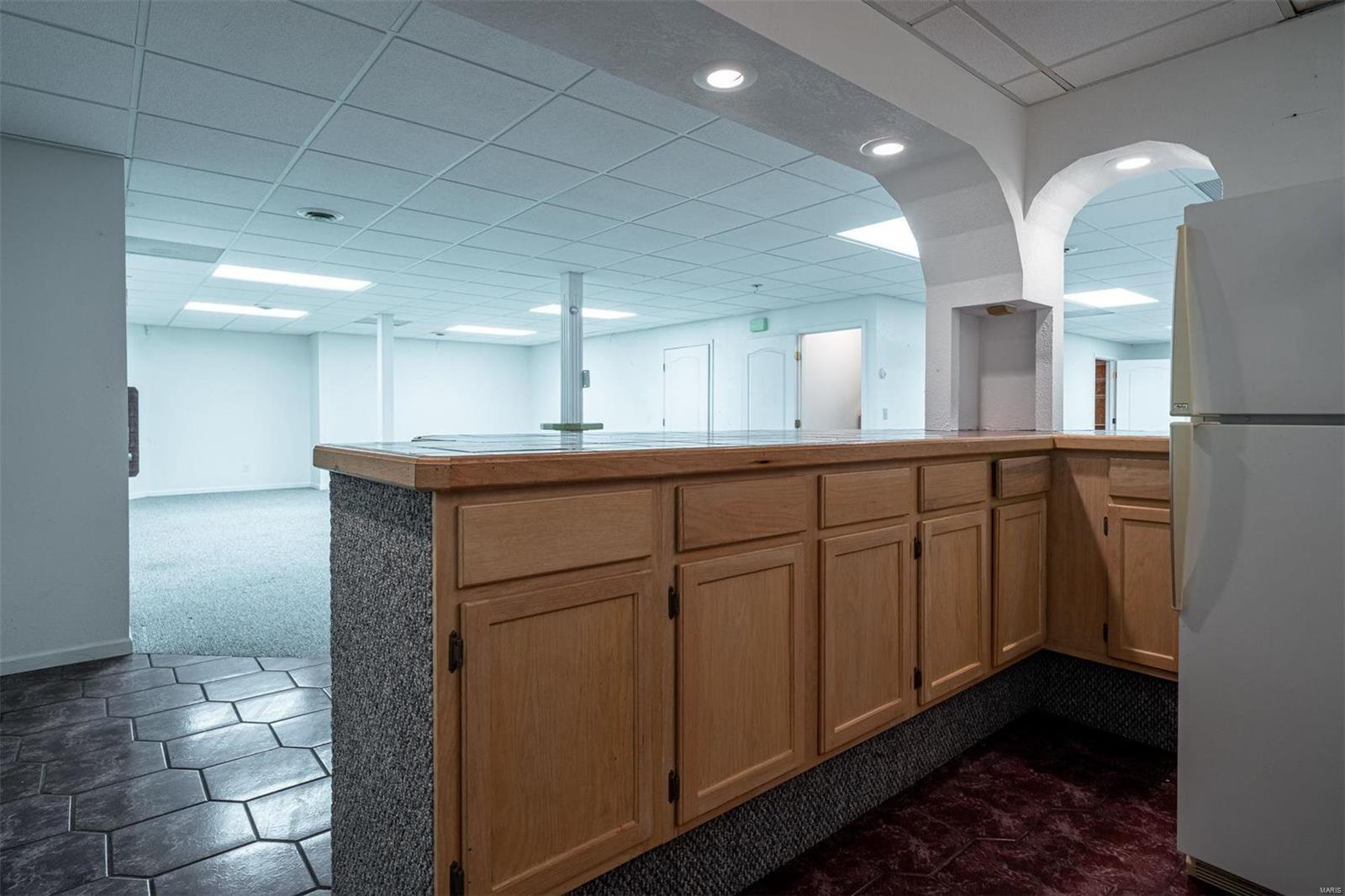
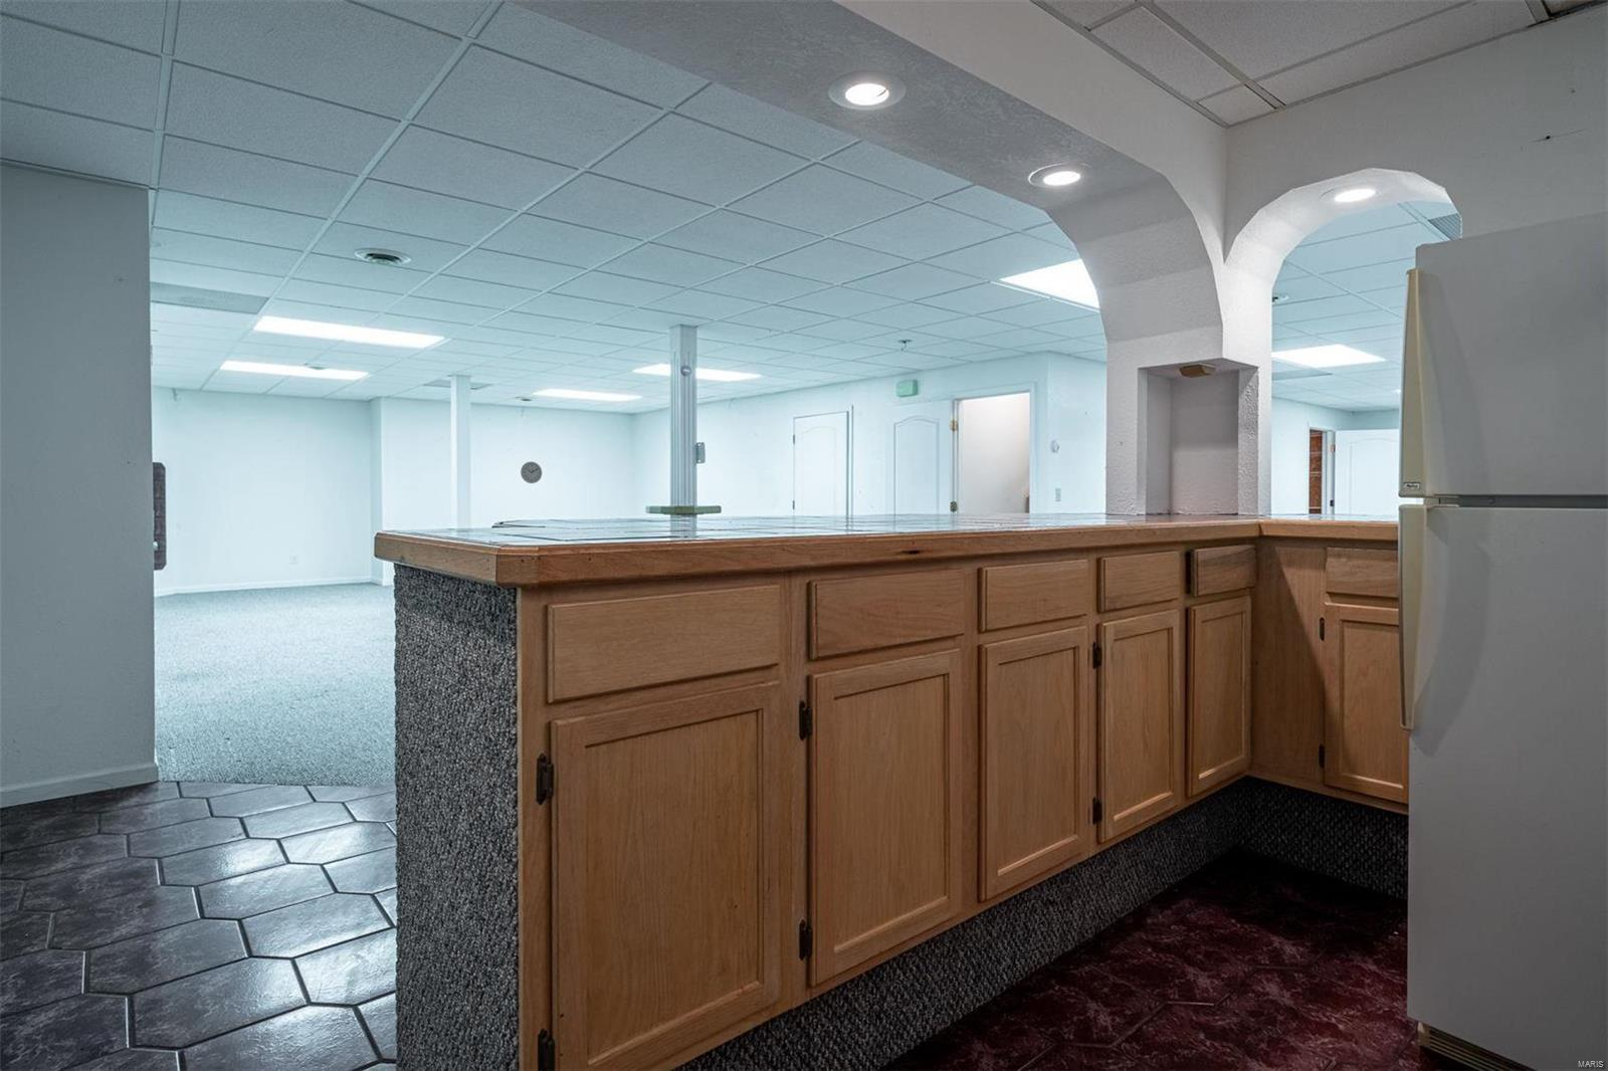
+ wall clock [520,461,543,484]
